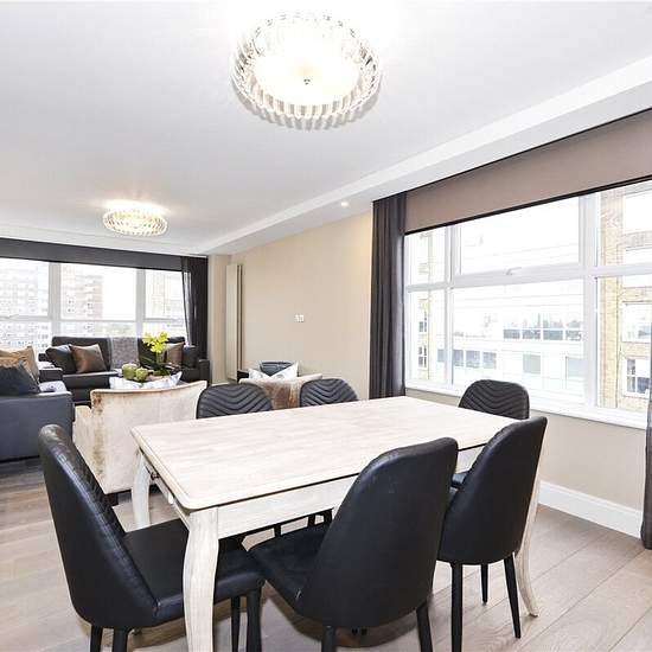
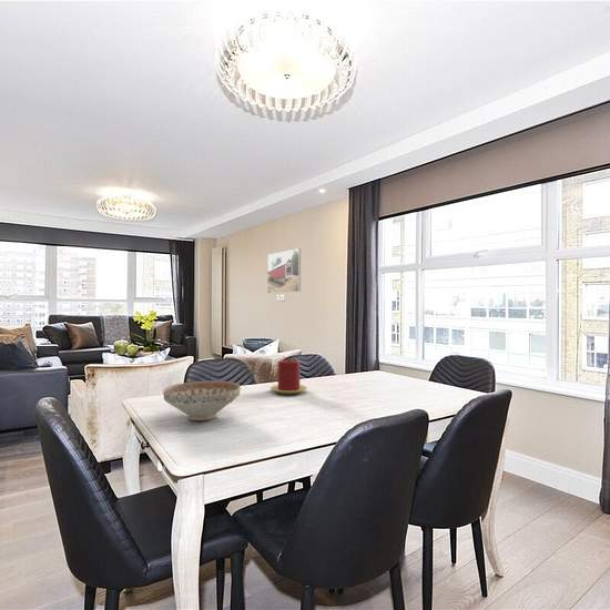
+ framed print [266,247,302,295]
+ candle [270,358,308,395]
+ decorative bowl [162,379,242,421]
